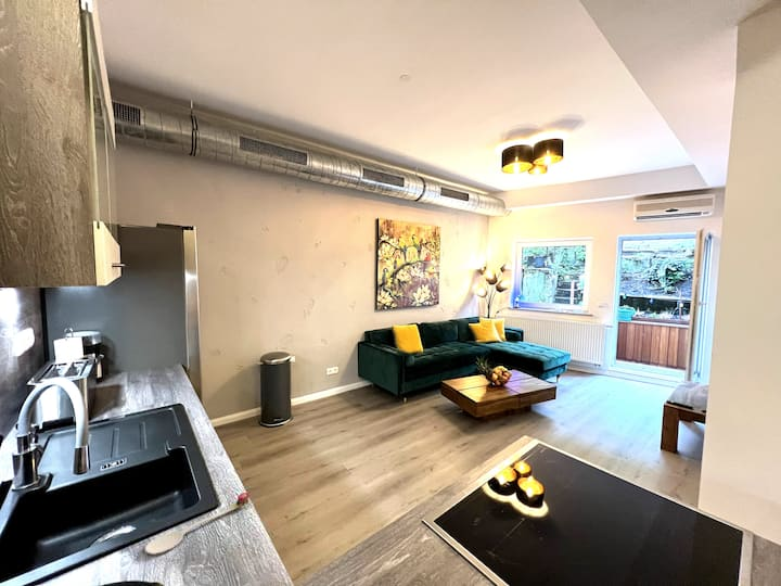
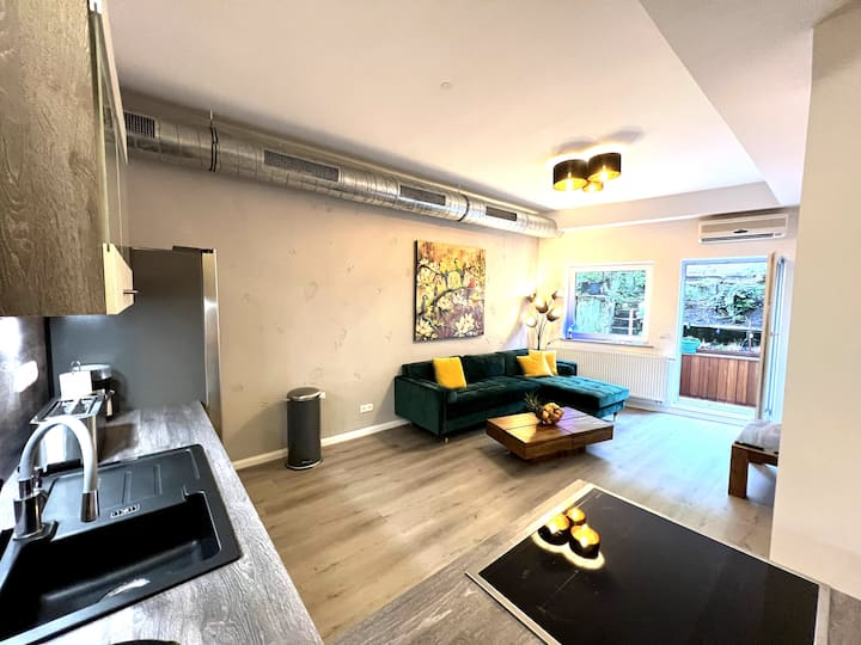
- spoon [144,492,252,556]
